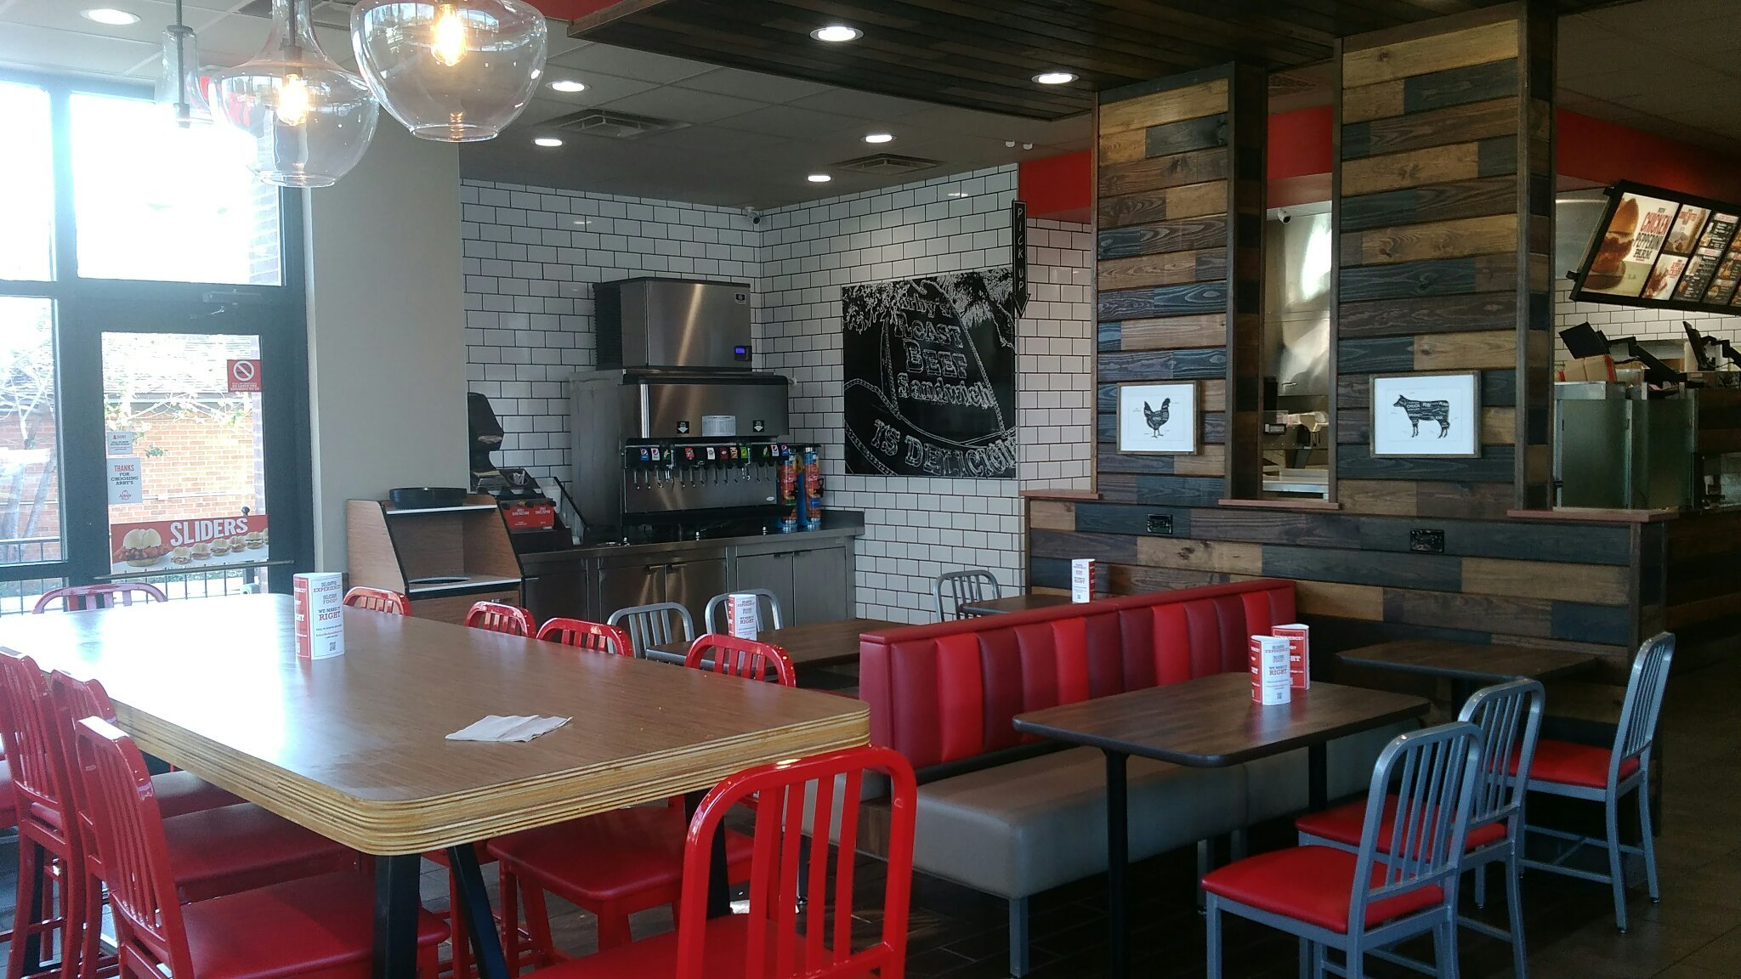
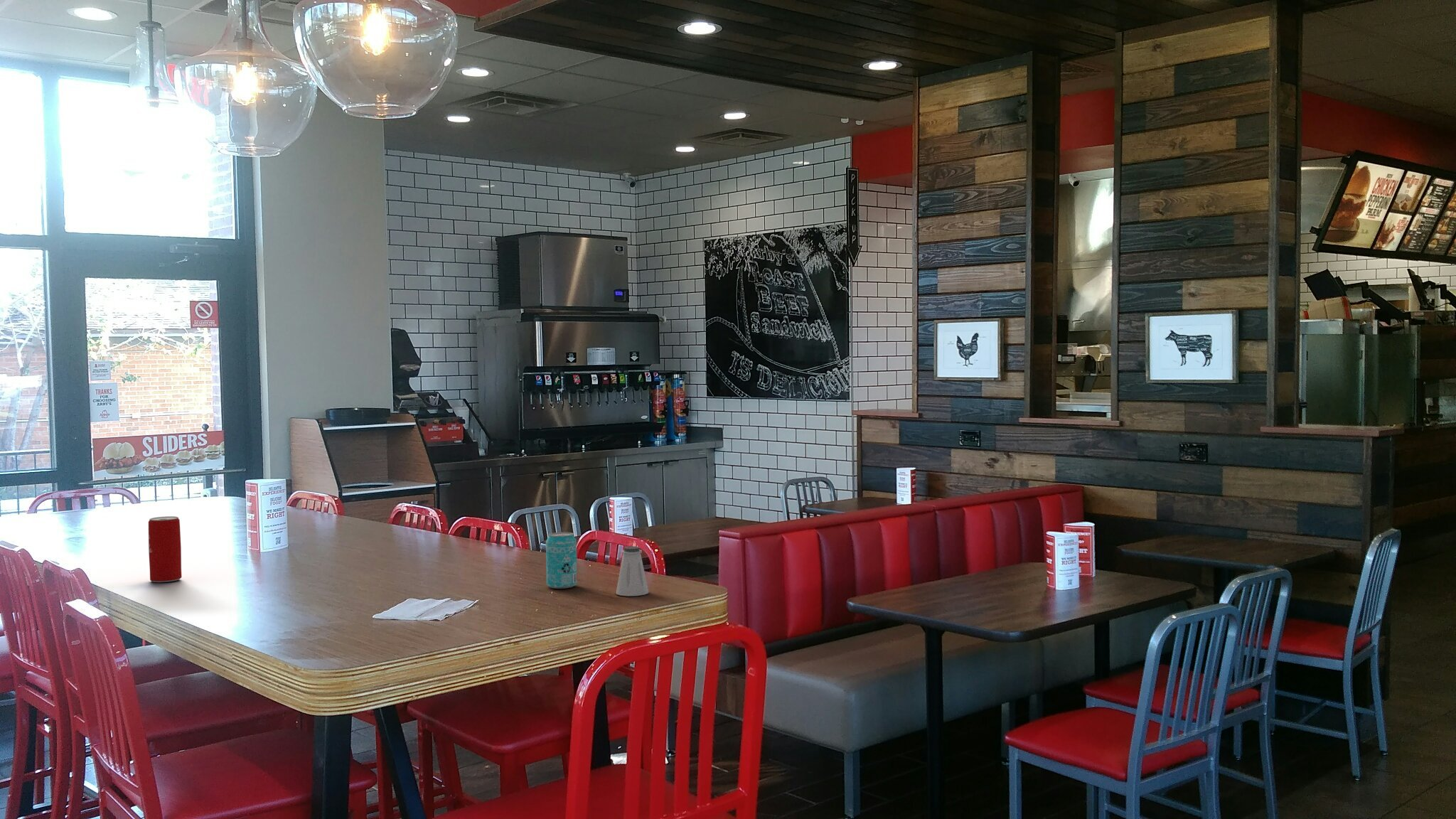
+ beverage can [545,532,578,589]
+ beverage can [148,515,182,583]
+ saltshaker [616,545,649,596]
